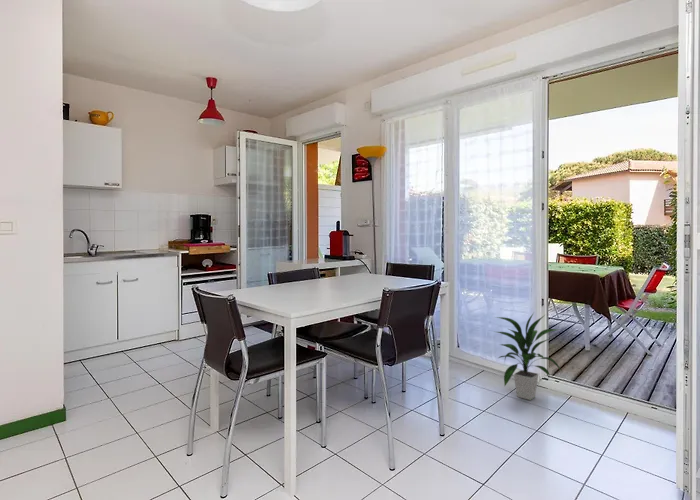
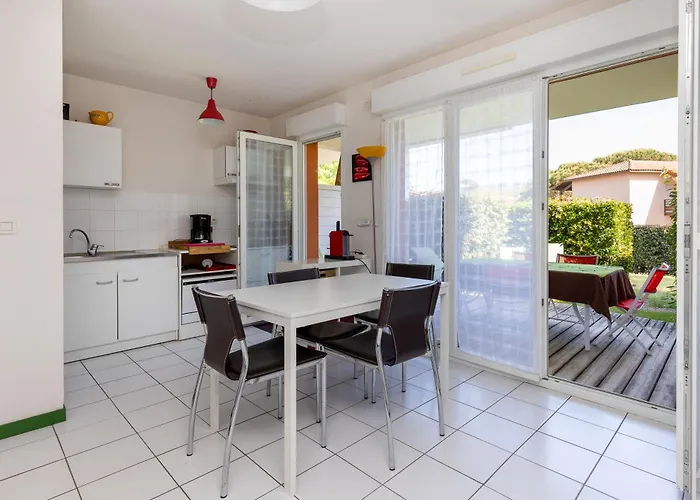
- indoor plant [491,312,563,401]
